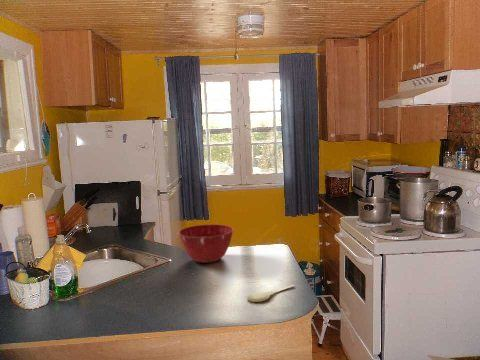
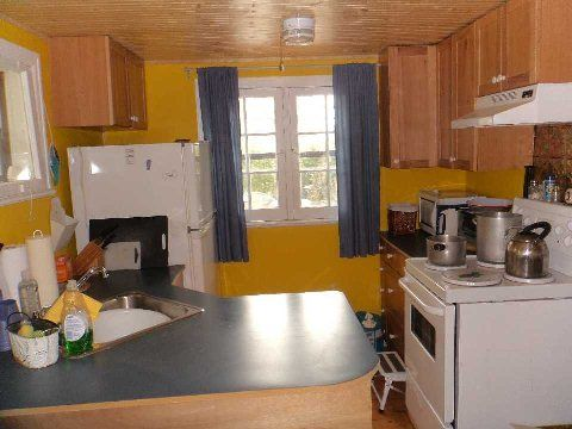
- mixing bowl [177,224,235,264]
- spoon [246,284,296,303]
